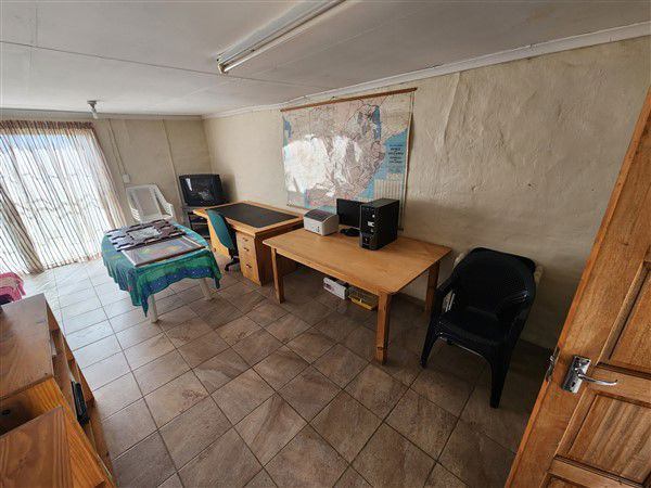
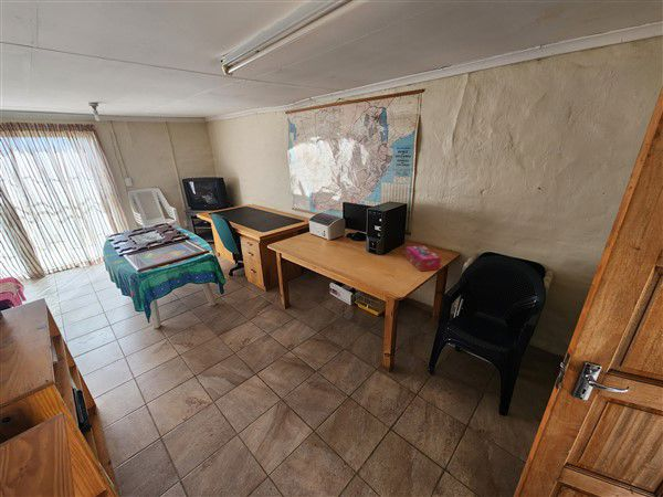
+ tissue box [404,244,442,273]
